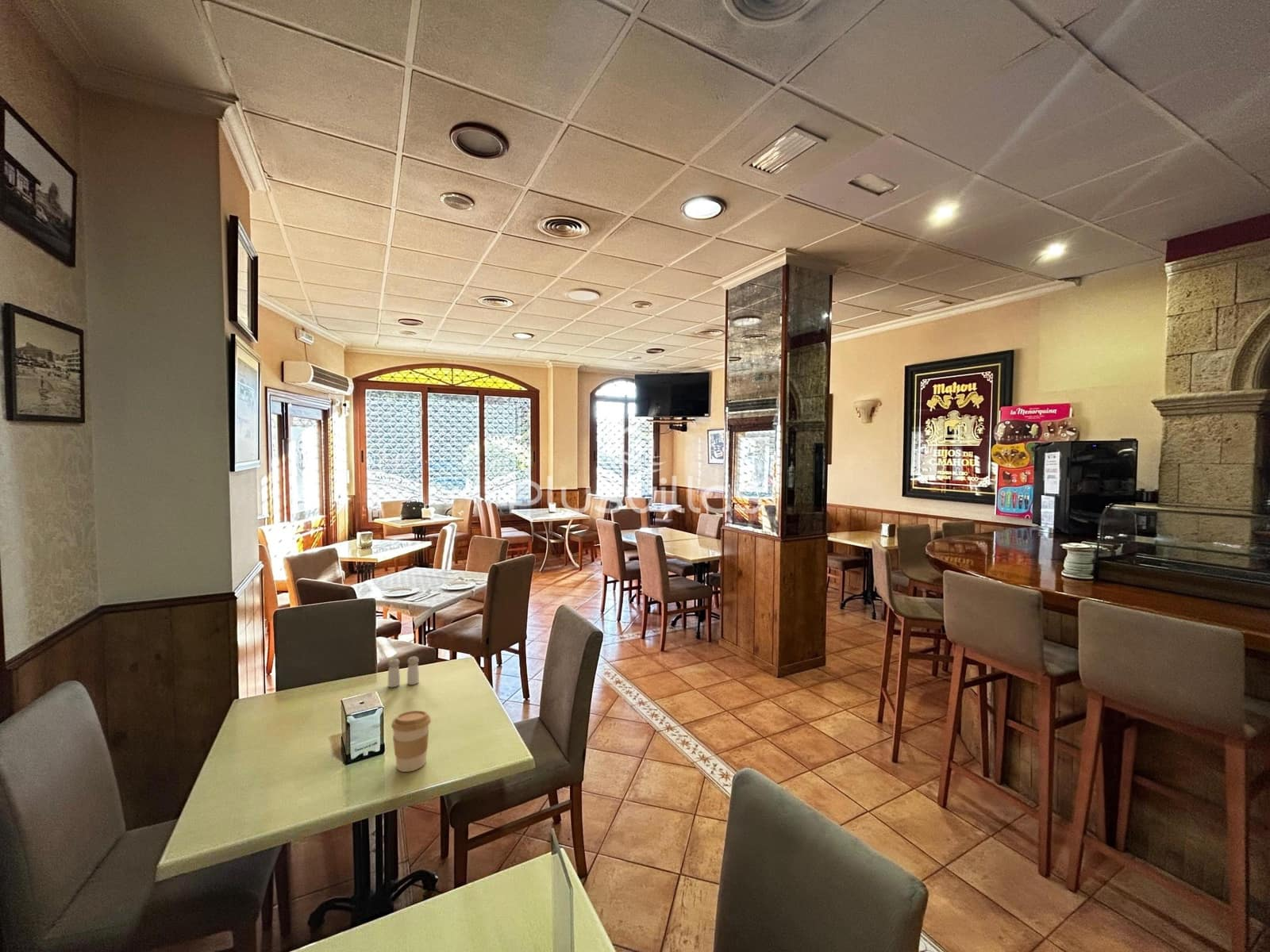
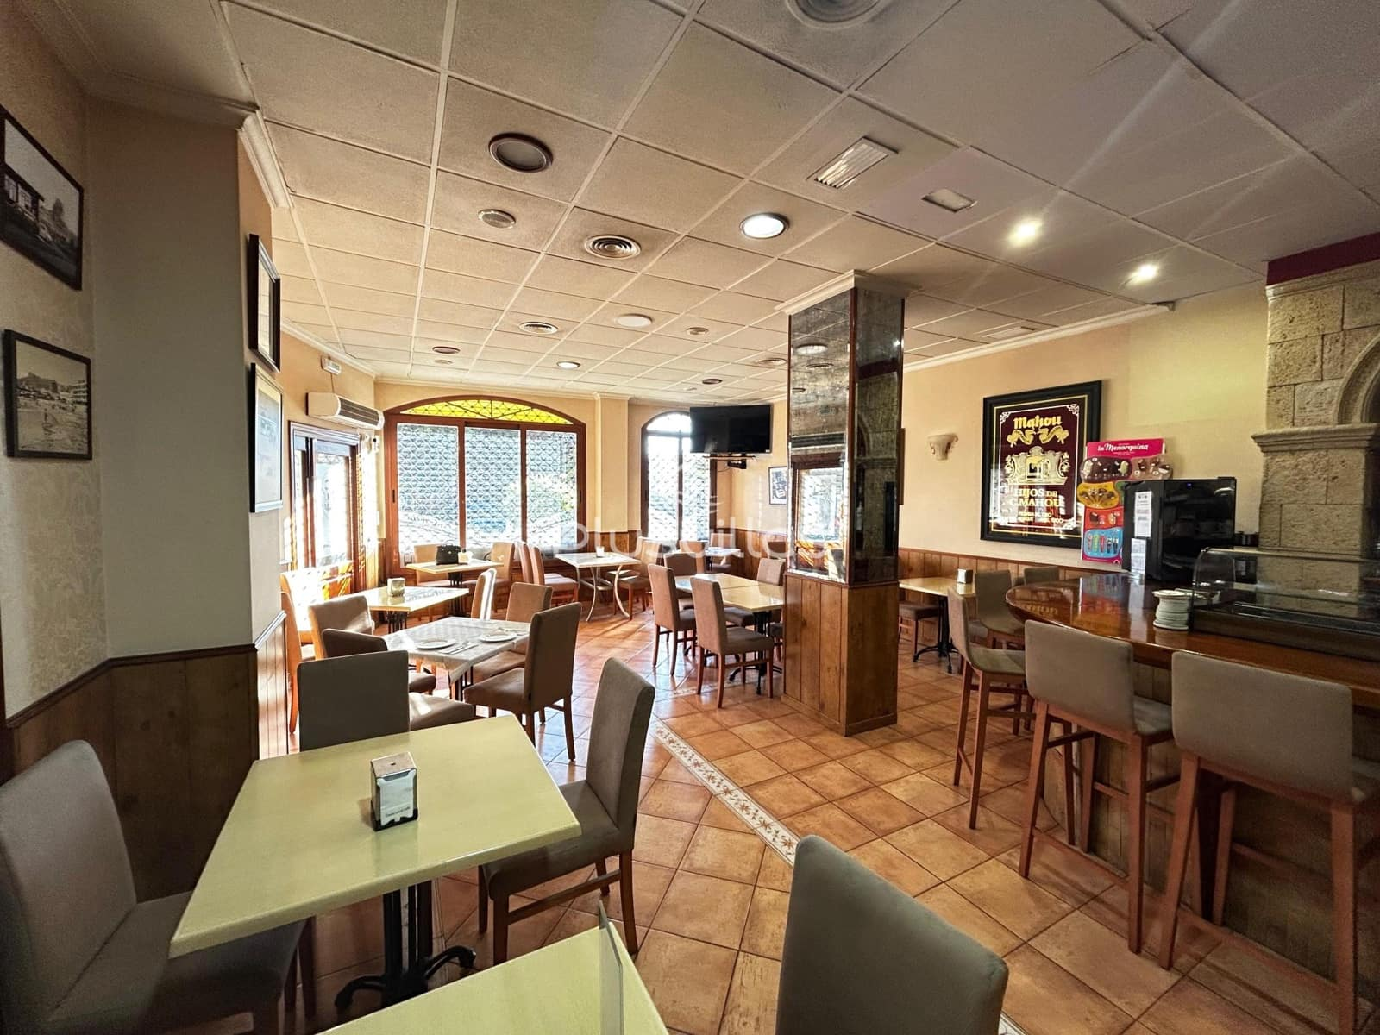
- salt and pepper shaker [387,656,420,688]
- coffee cup [391,710,432,773]
